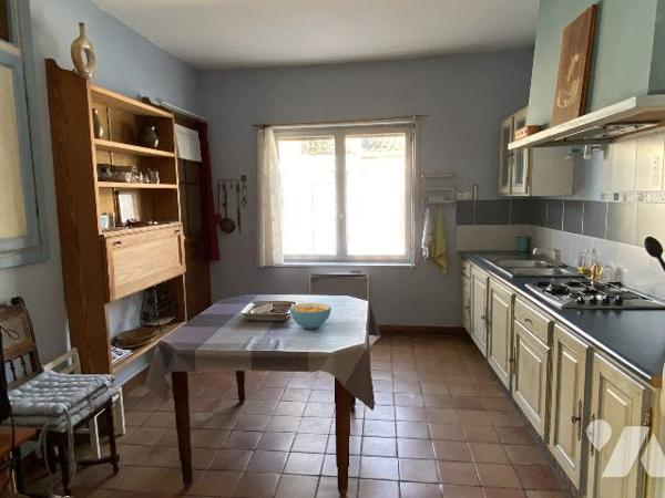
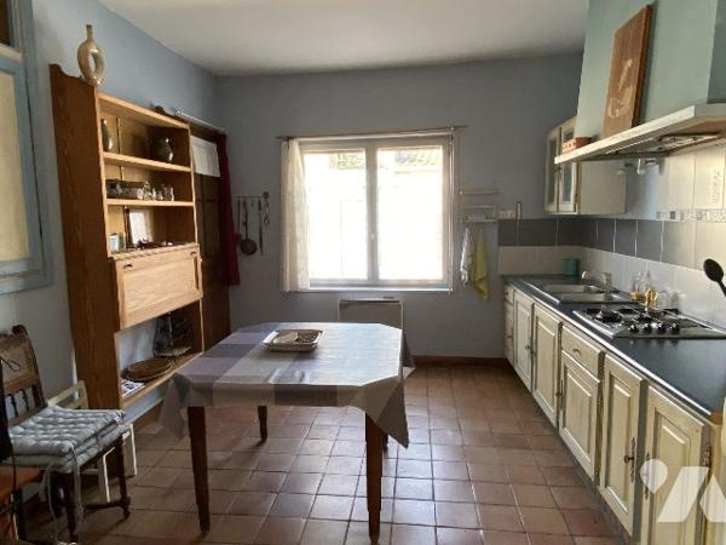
- cereal bowl [289,302,332,330]
